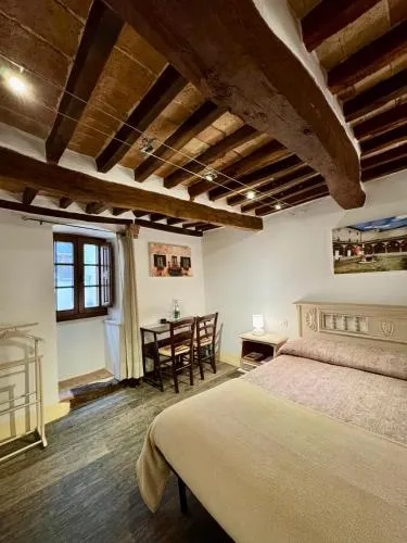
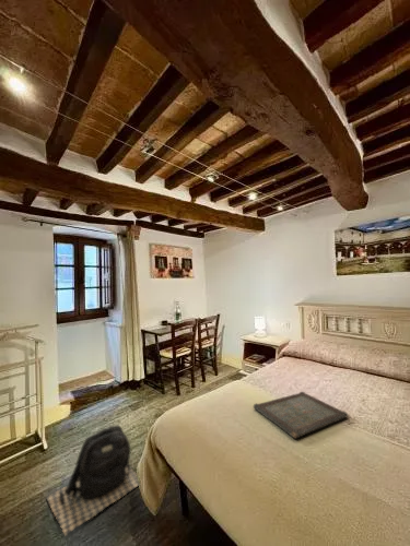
+ backpack [45,424,140,536]
+ serving tray [253,391,349,440]
